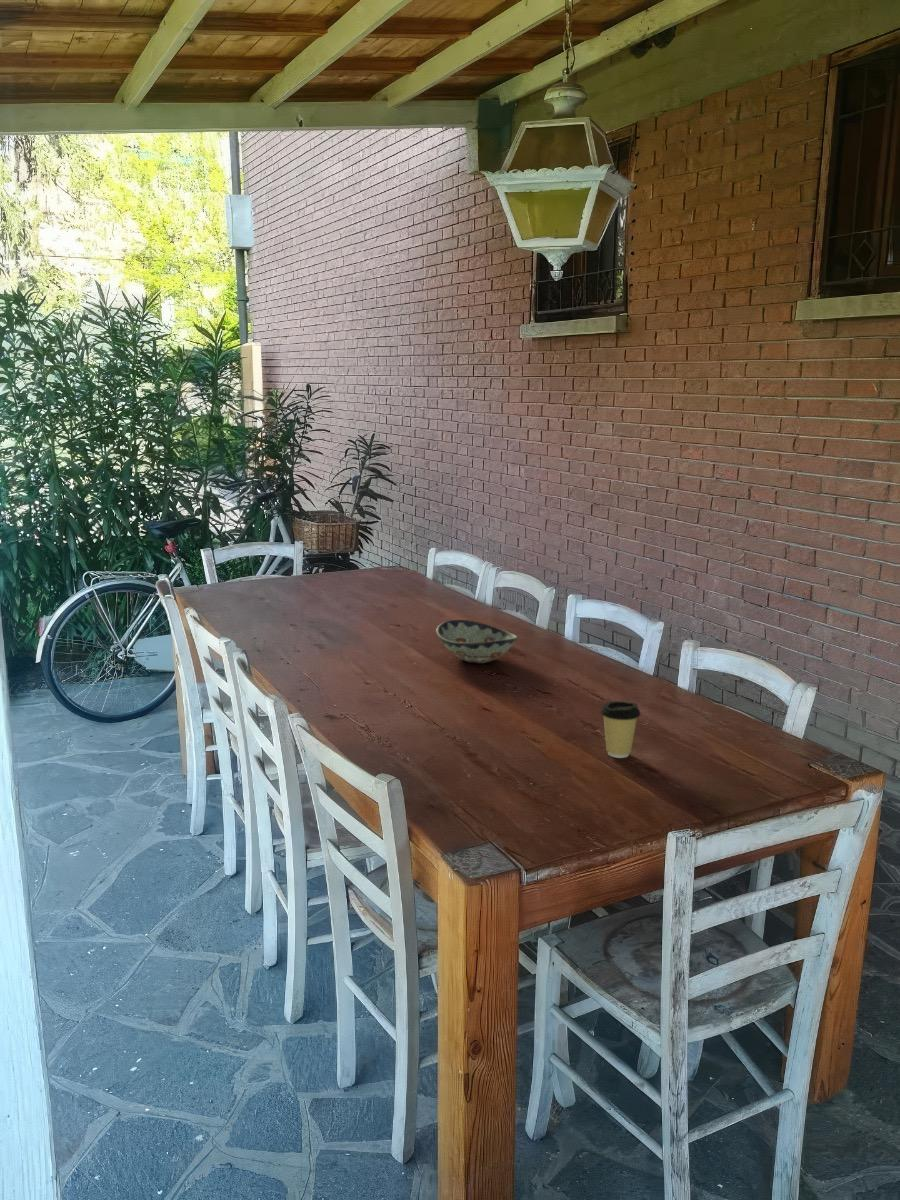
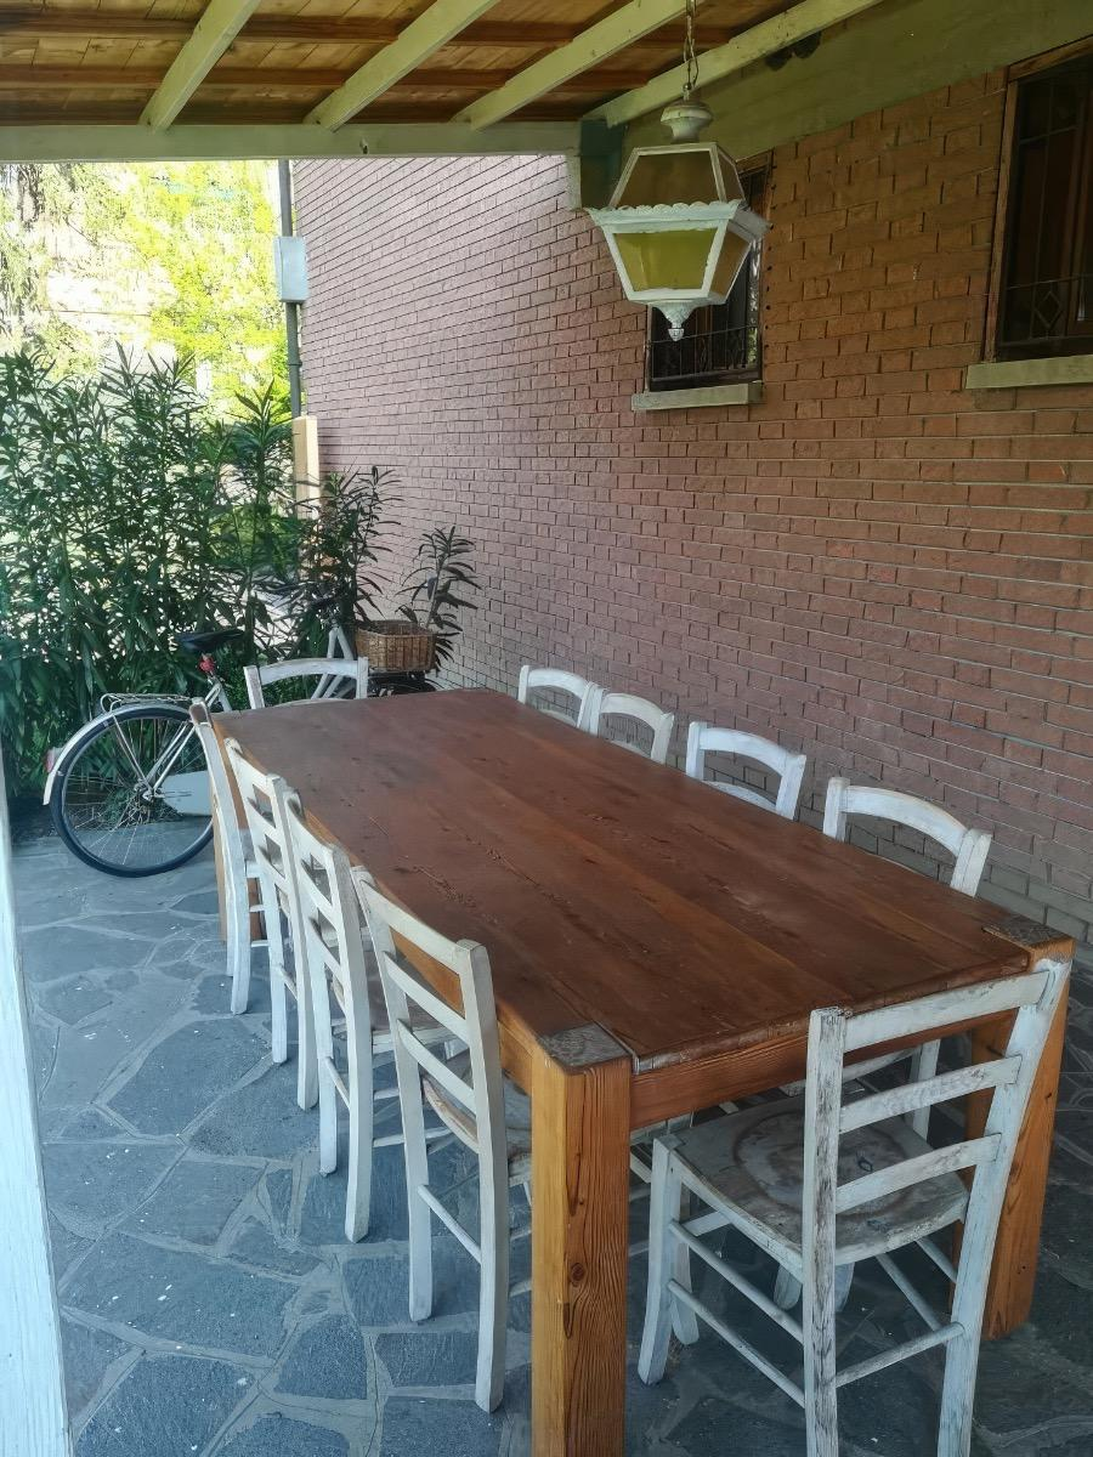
- decorative bowl [435,619,519,664]
- coffee cup [599,700,642,759]
